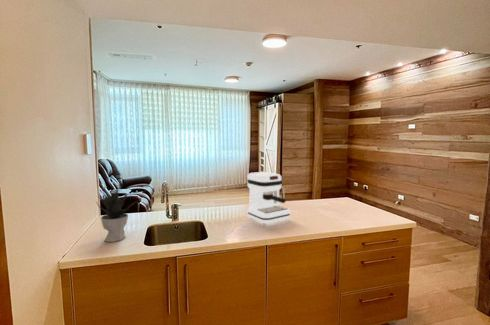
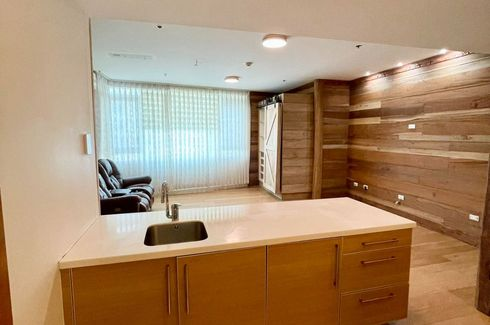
- potted plant [96,188,136,243]
- coffee maker [246,171,291,225]
